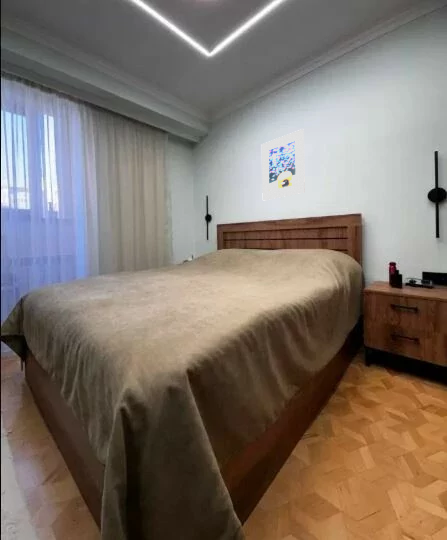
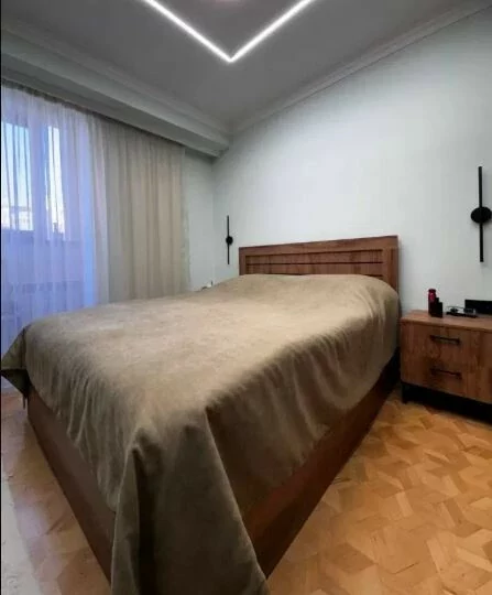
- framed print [261,128,306,201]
